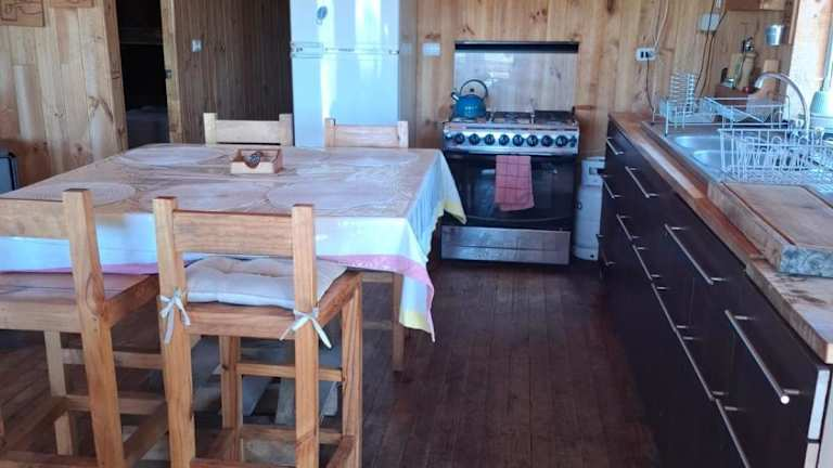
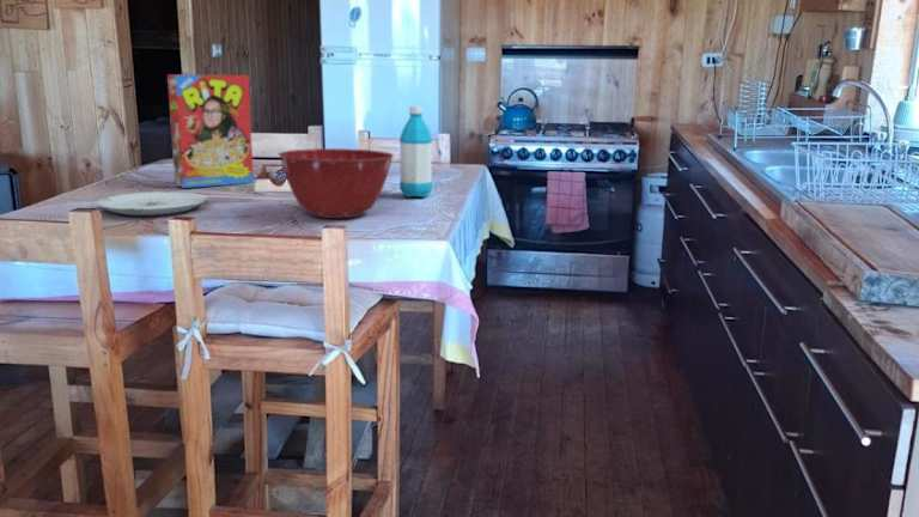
+ plate [95,190,208,217]
+ water bottle [398,105,433,199]
+ mixing bowl [278,147,395,219]
+ cereal box [166,73,255,189]
